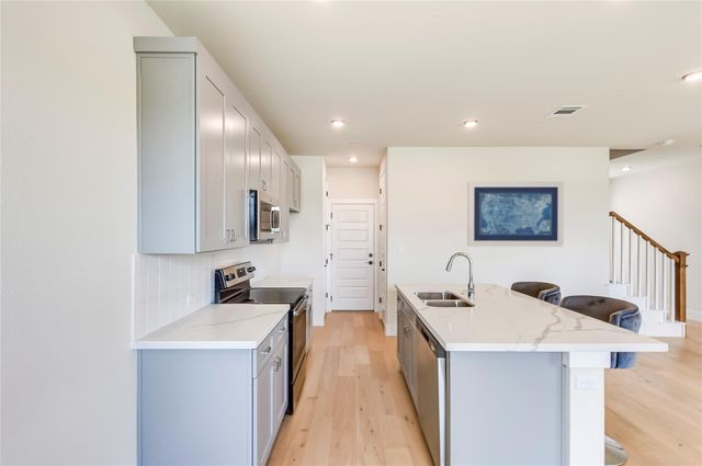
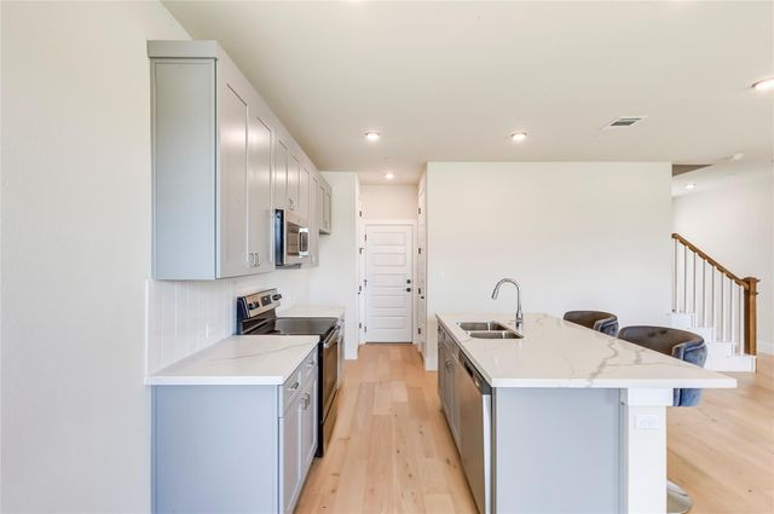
- wall art [466,181,565,248]
